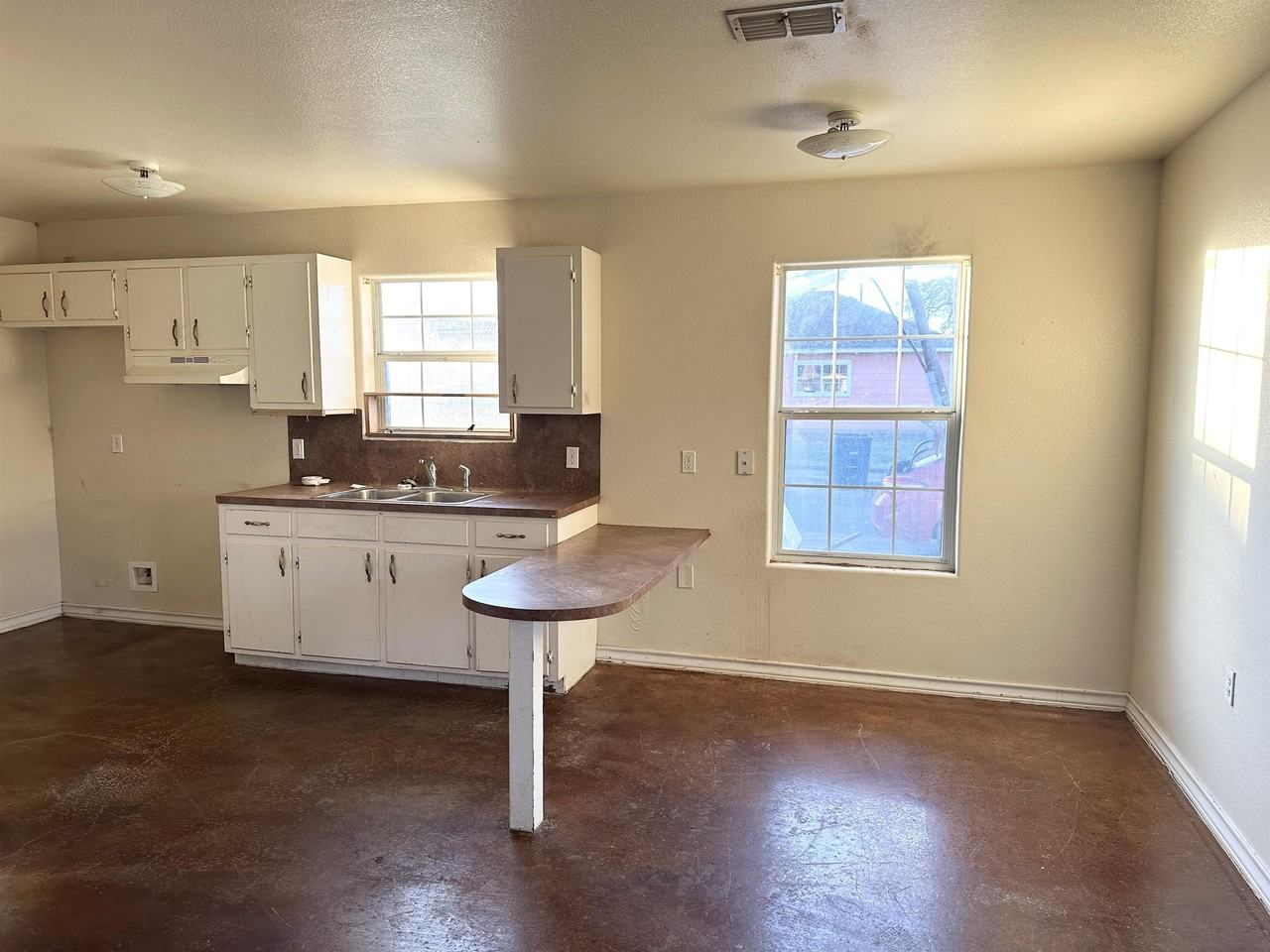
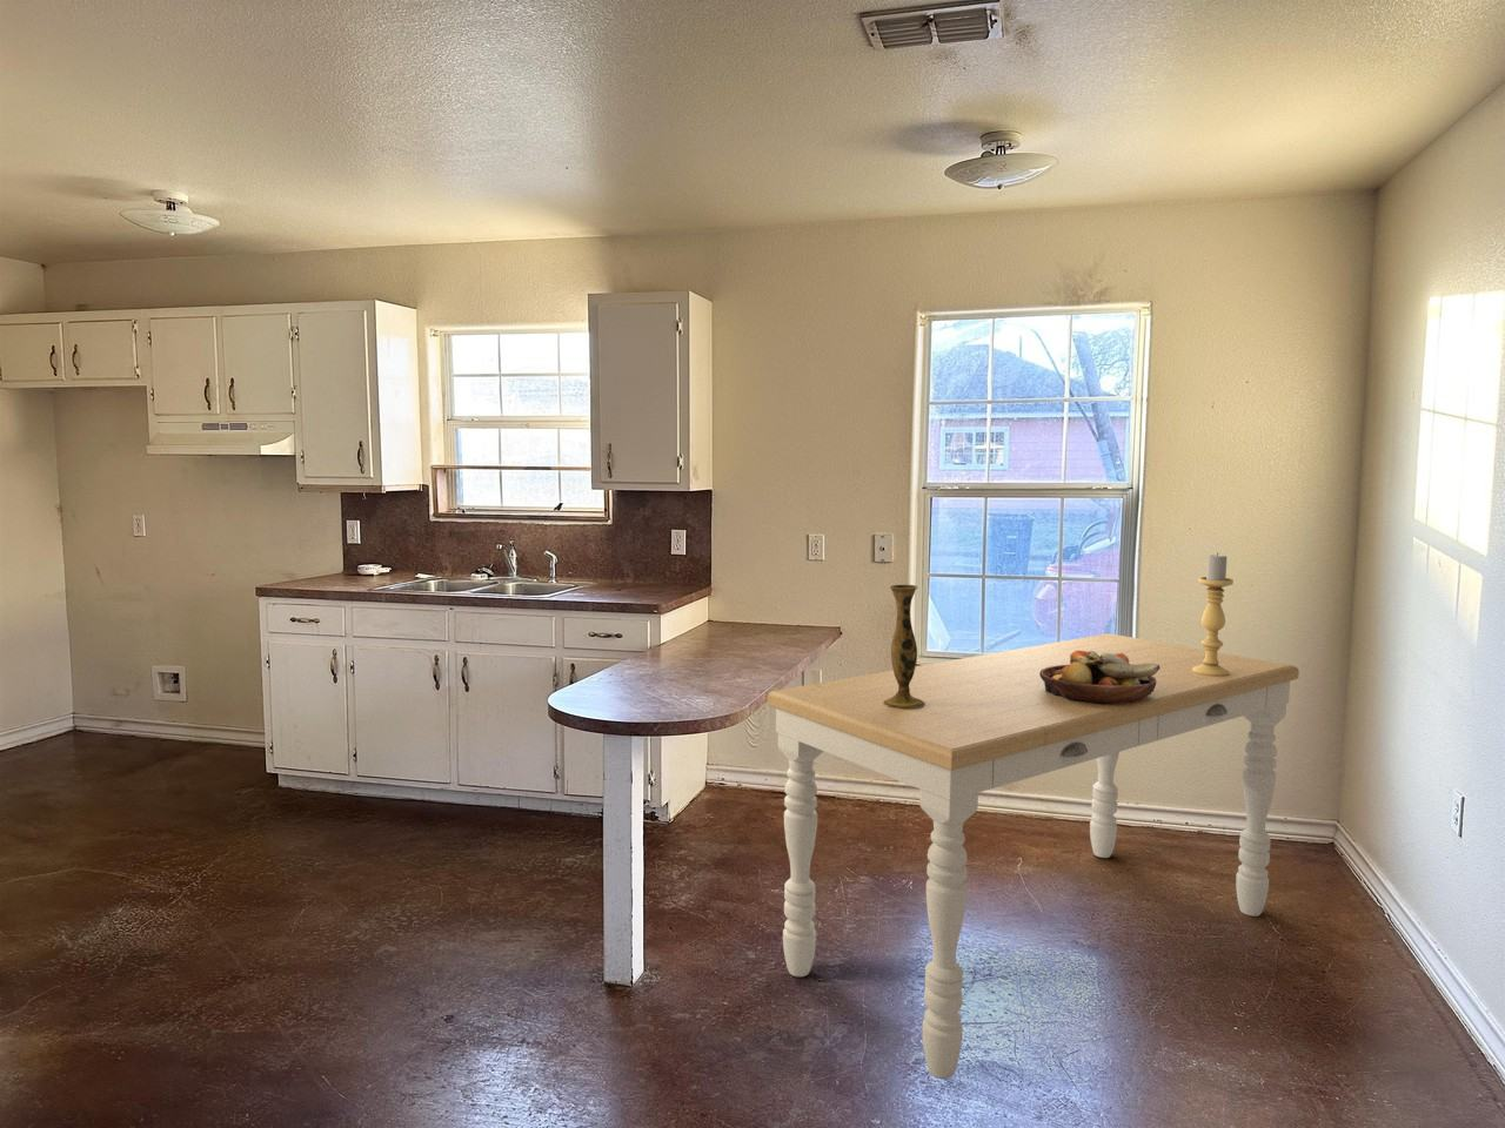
+ fruit bowl [1039,650,1159,704]
+ candle holder [1192,552,1235,675]
+ dining table [767,633,1300,1079]
+ vase [883,584,926,709]
